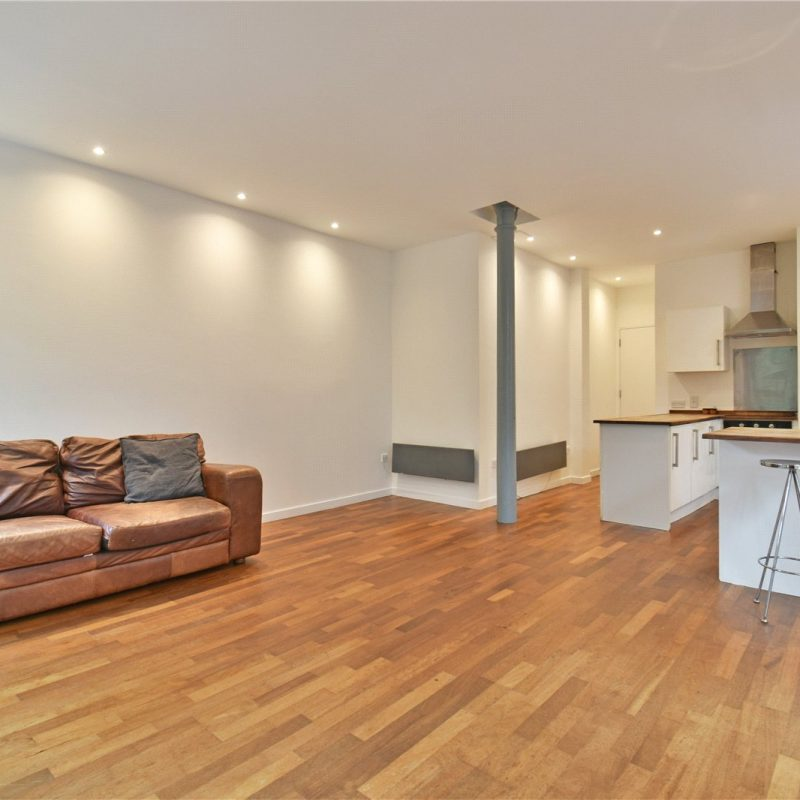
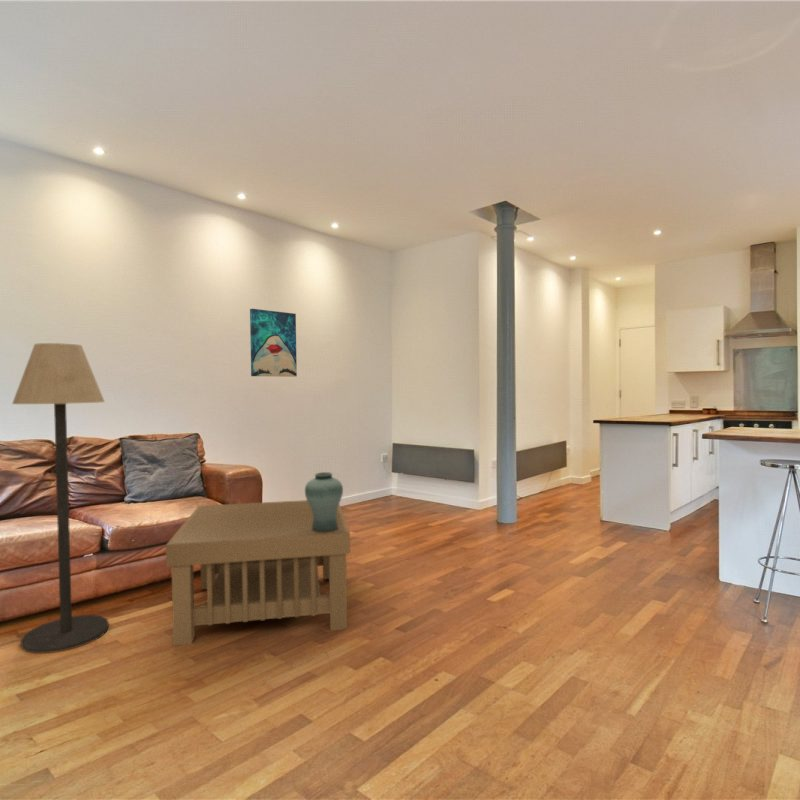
+ floor lamp [11,342,110,654]
+ coffee table [165,499,351,647]
+ vase [304,471,344,532]
+ wall art [249,308,298,378]
